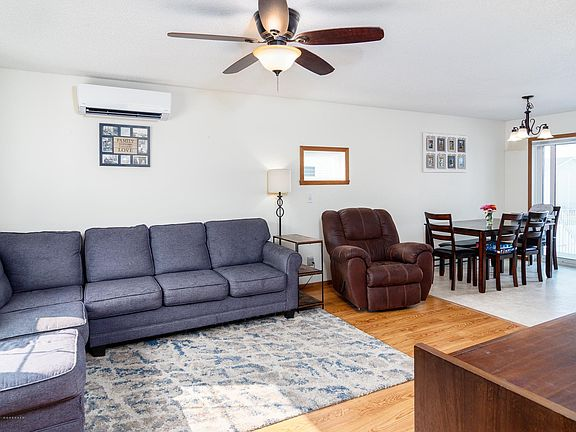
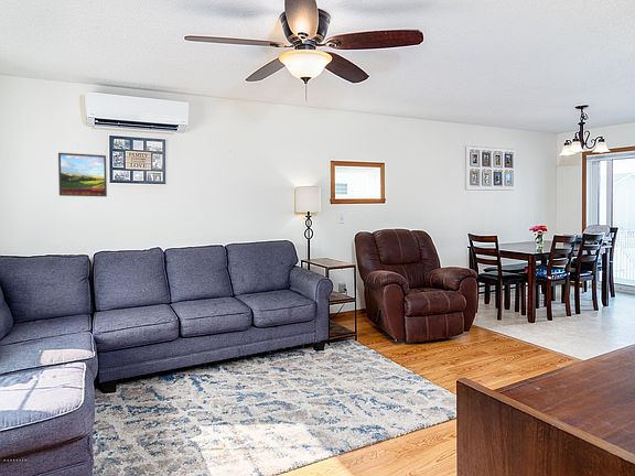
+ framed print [57,152,108,197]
